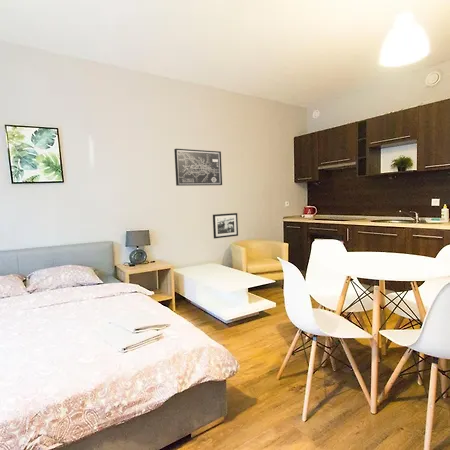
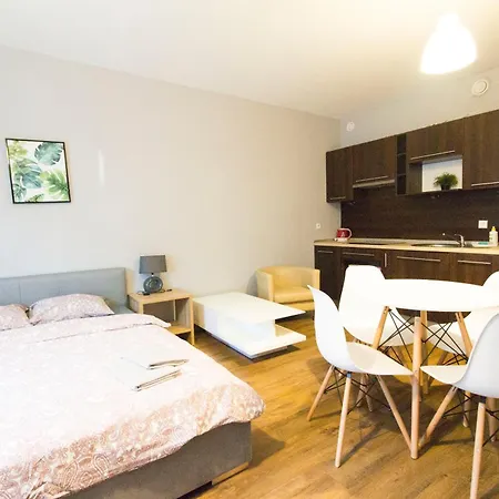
- picture frame [212,212,239,239]
- wall art [173,148,223,187]
